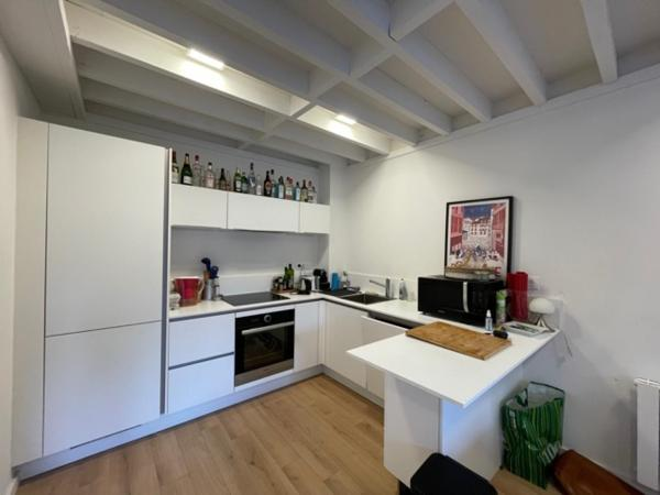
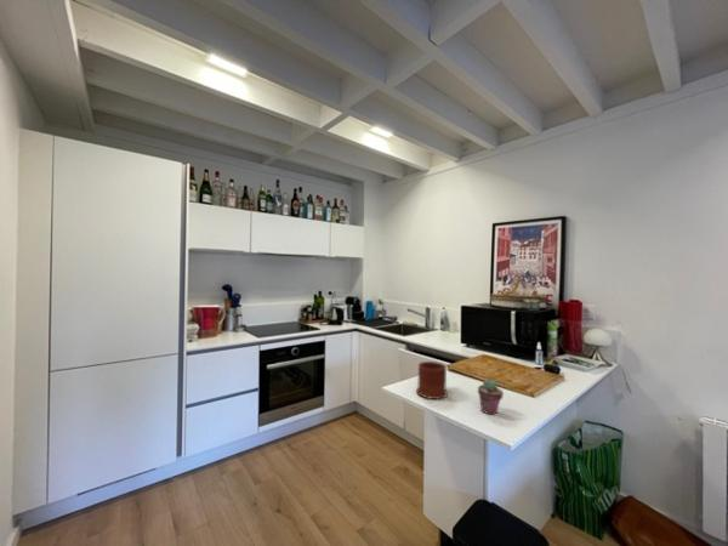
+ mug [415,360,449,400]
+ potted succulent [477,379,505,415]
